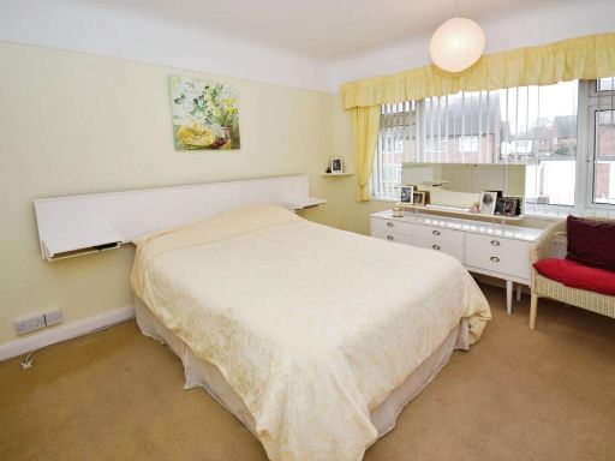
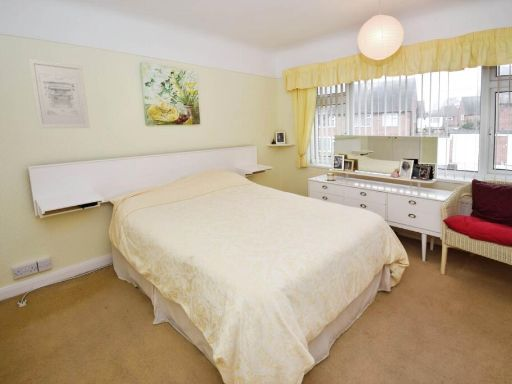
+ wall art [27,58,91,129]
